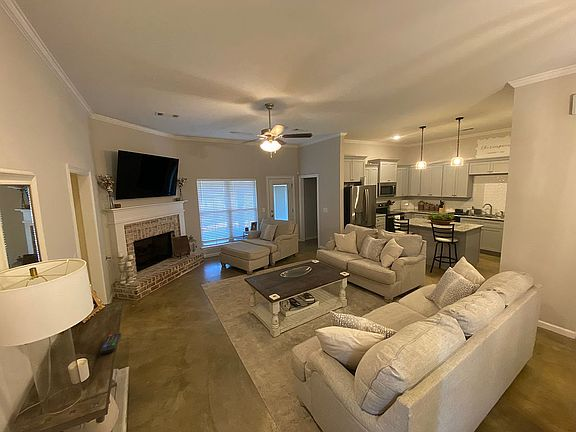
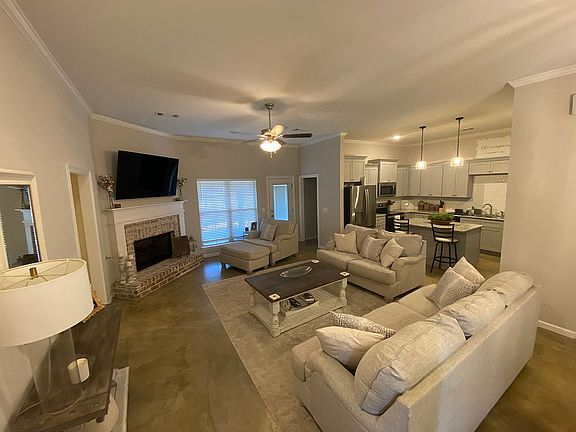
- remote control [99,332,122,355]
